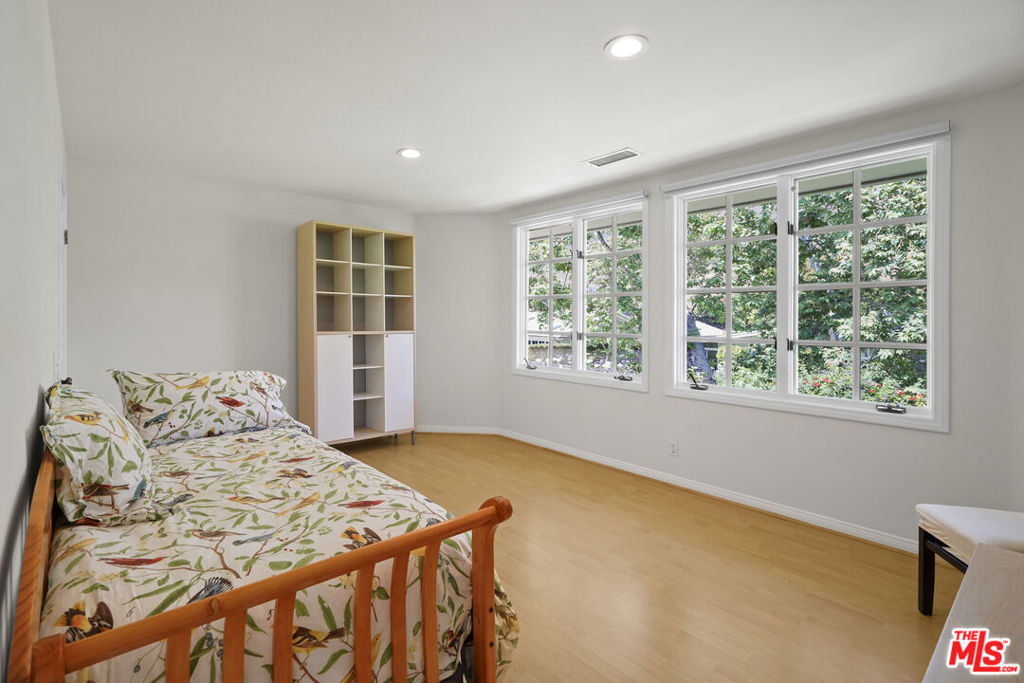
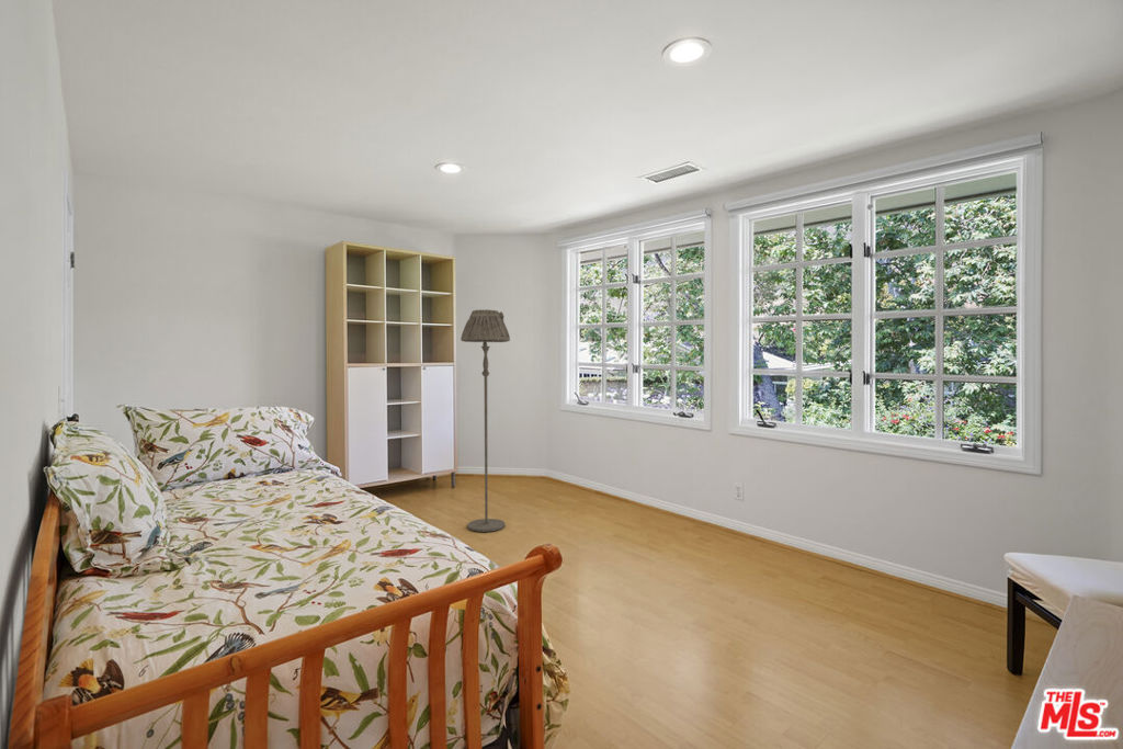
+ floor lamp [460,308,511,533]
